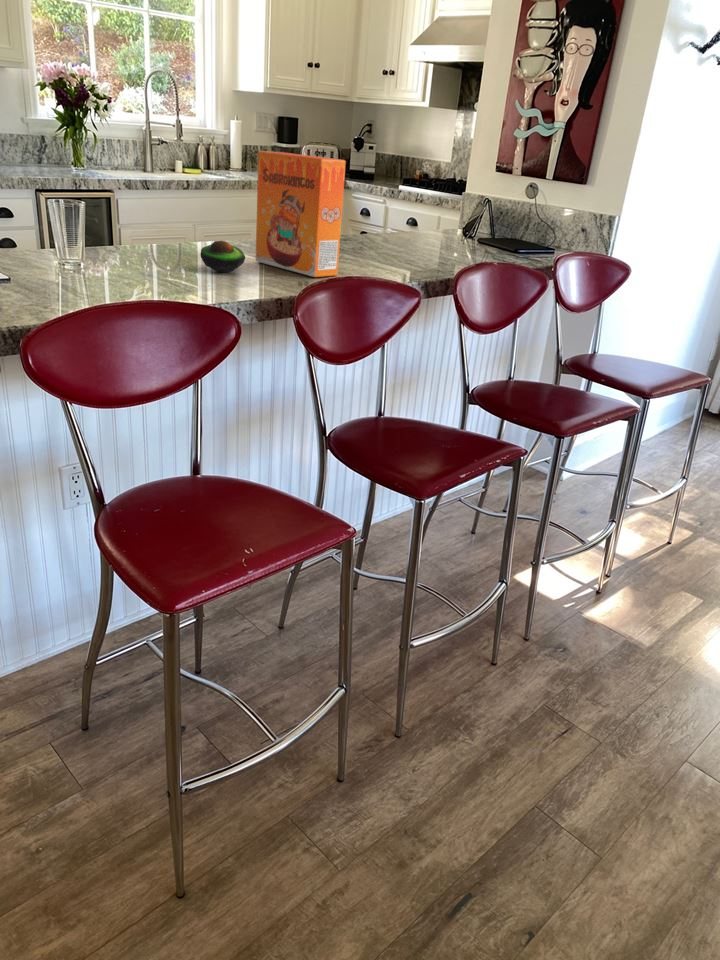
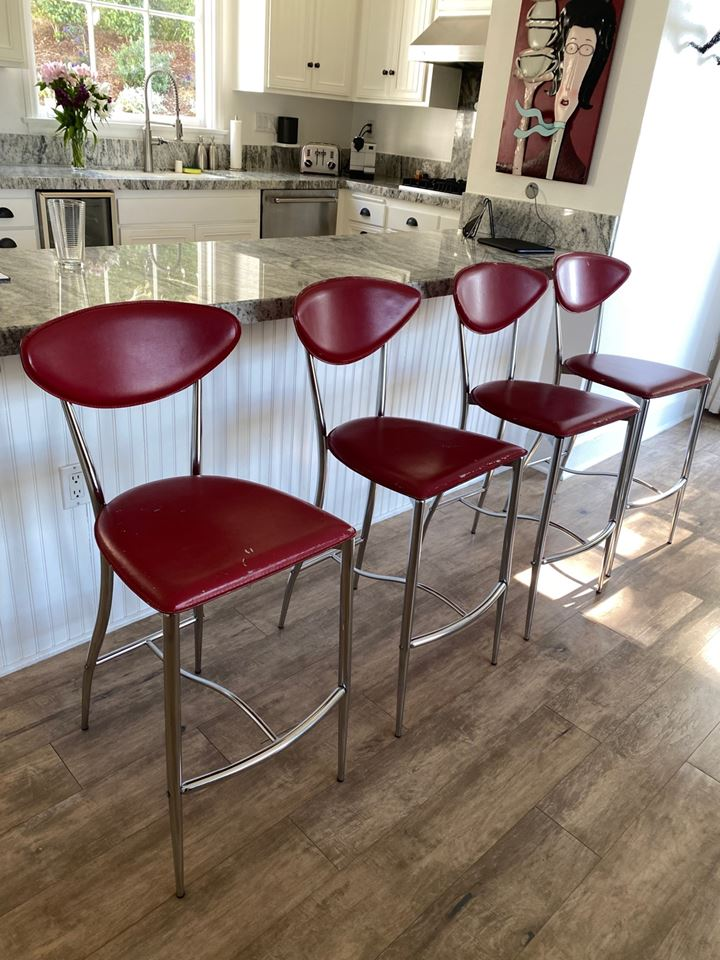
- avocado [199,240,246,273]
- cereal box [255,150,347,278]
